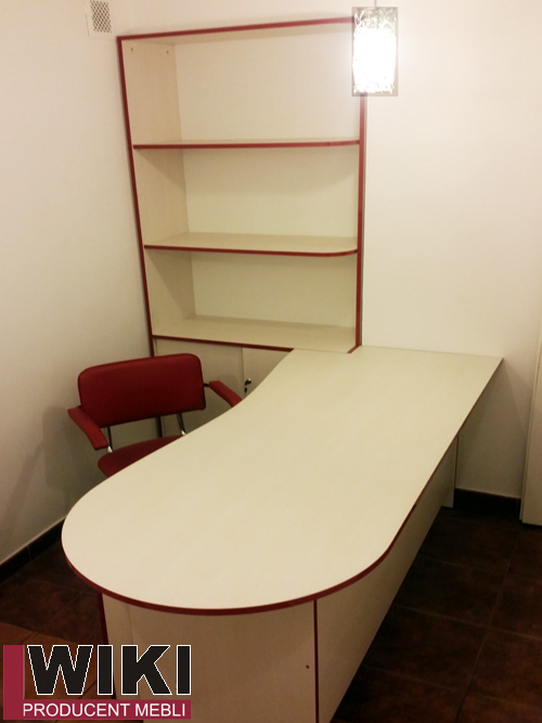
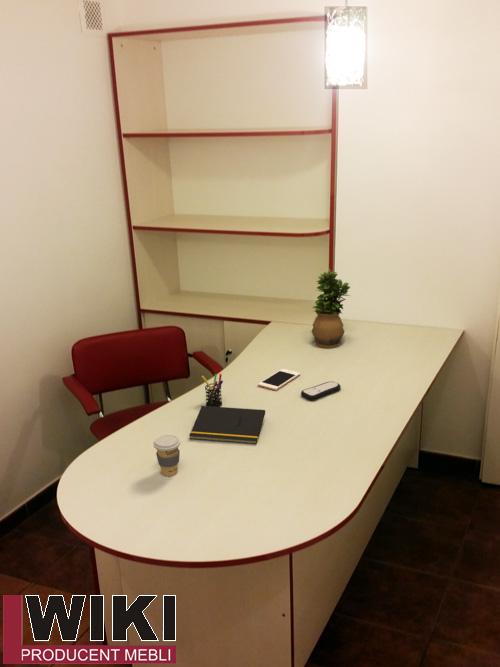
+ coffee cup [152,434,181,477]
+ notepad [189,405,266,445]
+ remote control [300,380,342,401]
+ potted plant [311,268,351,349]
+ cell phone [257,368,301,391]
+ pen holder [201,373,224,407]
